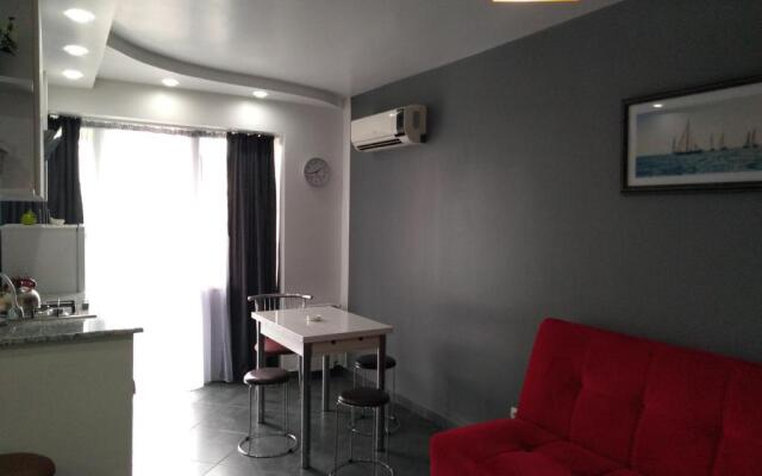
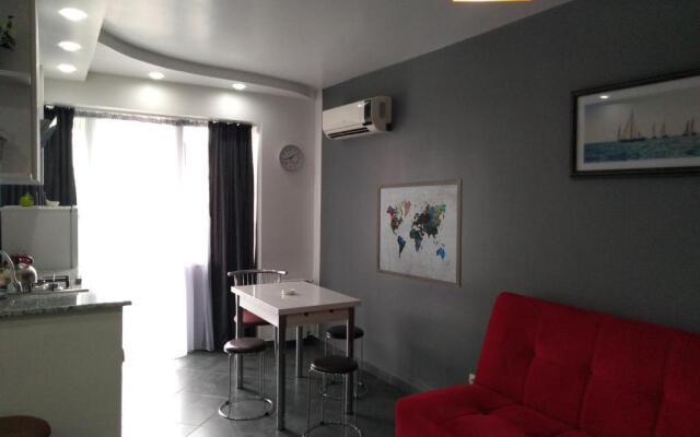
+ wall art [375,178,464,290]
